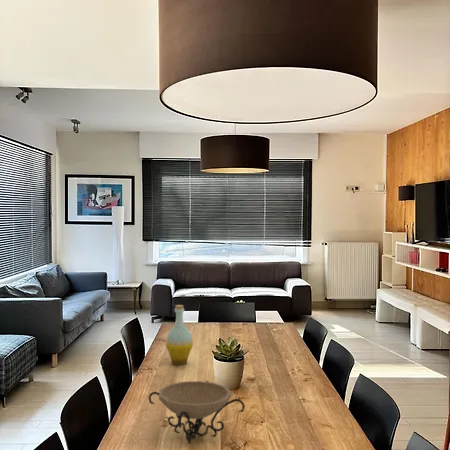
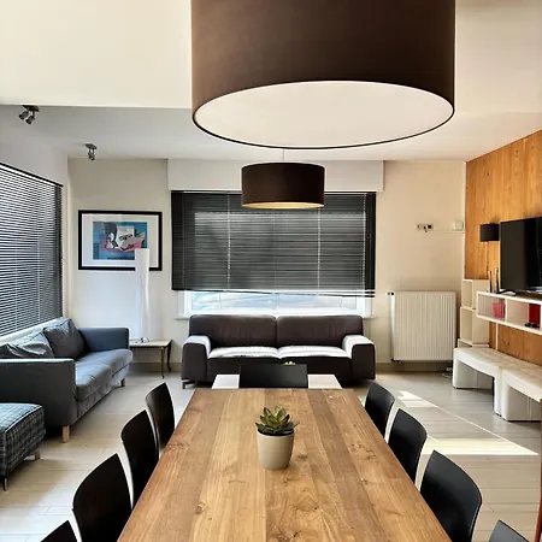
- decorative bowl [147,380,246,445]
- bottle [165,304,194,366]
